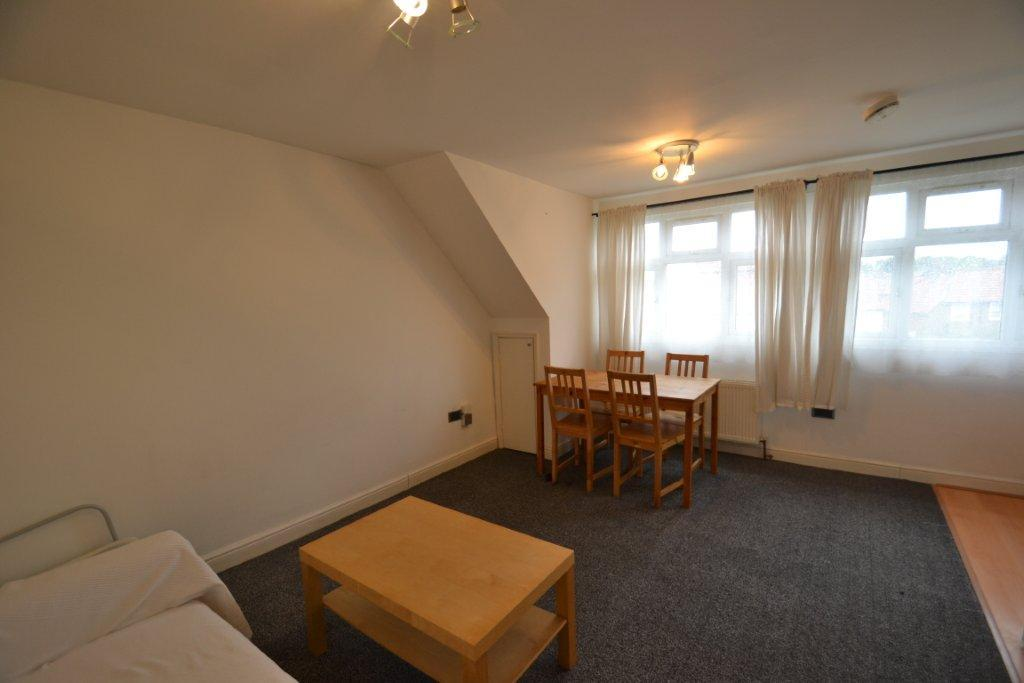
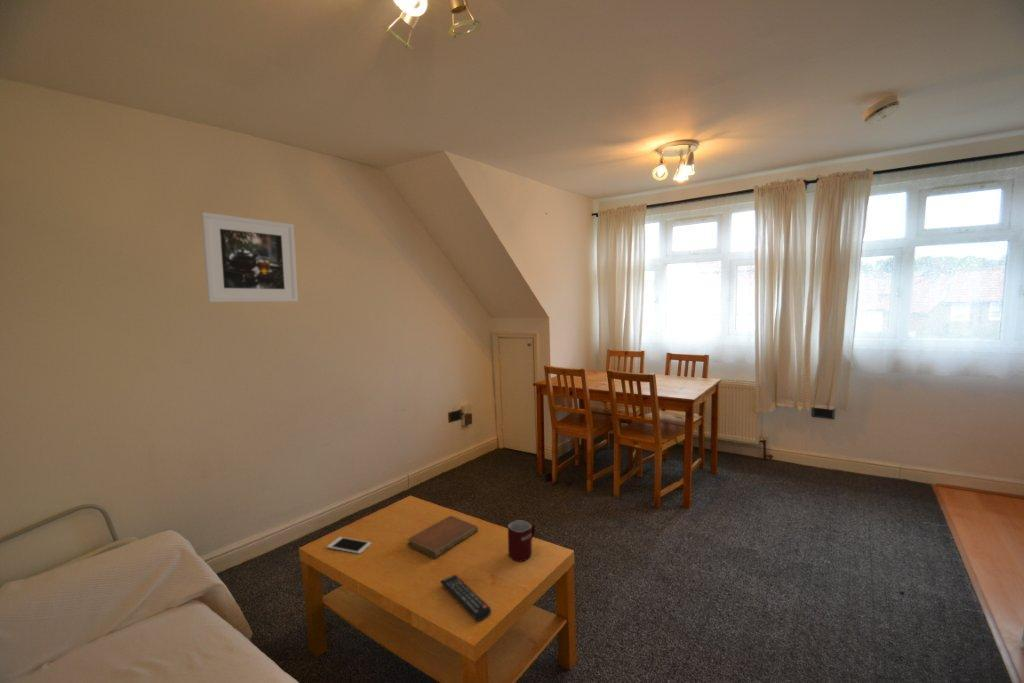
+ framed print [200,211,299,303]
+ mug [507,519,536,562]
+ notebook [406,515,479,559]
+ cell phone [326,536,372,555]
+ remote control [439,574,492,622]
